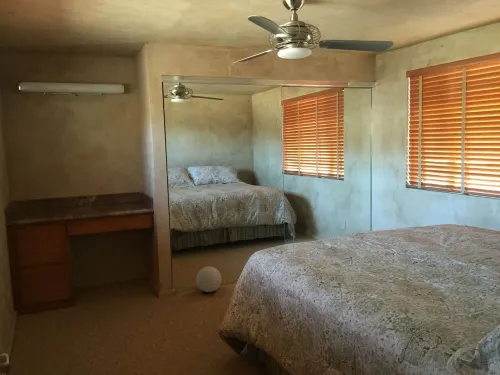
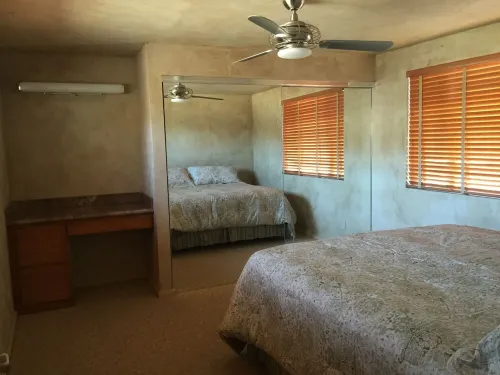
- ball [195,265,222,293]
